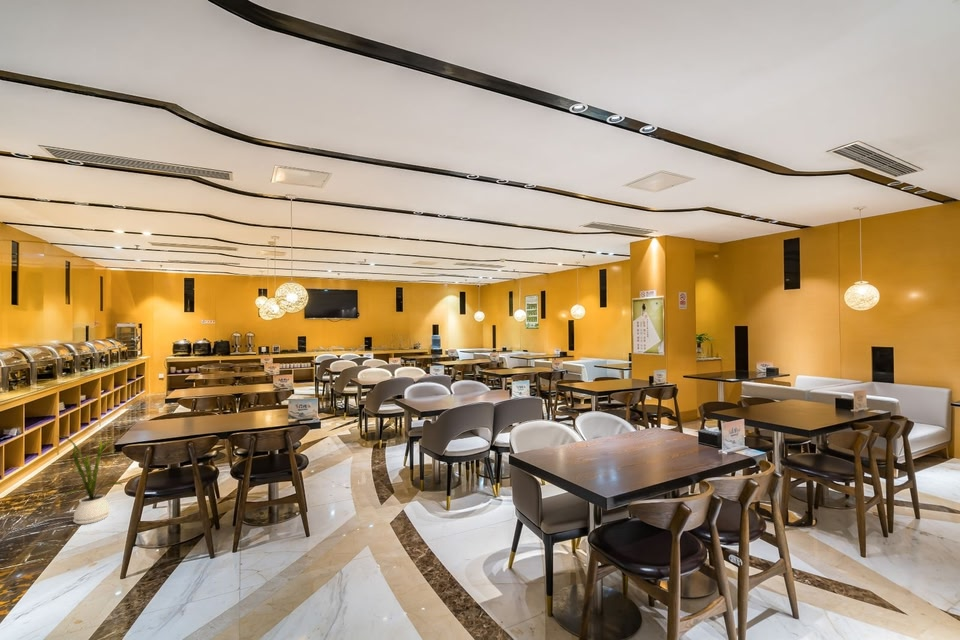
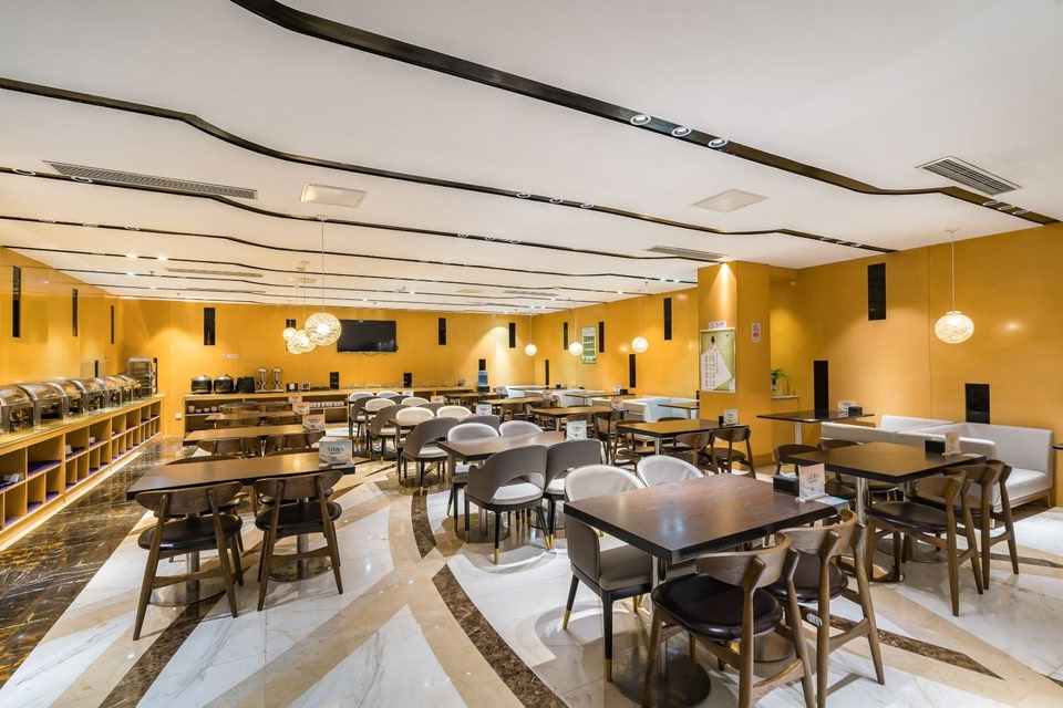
- house plant [55,435,124,525]
